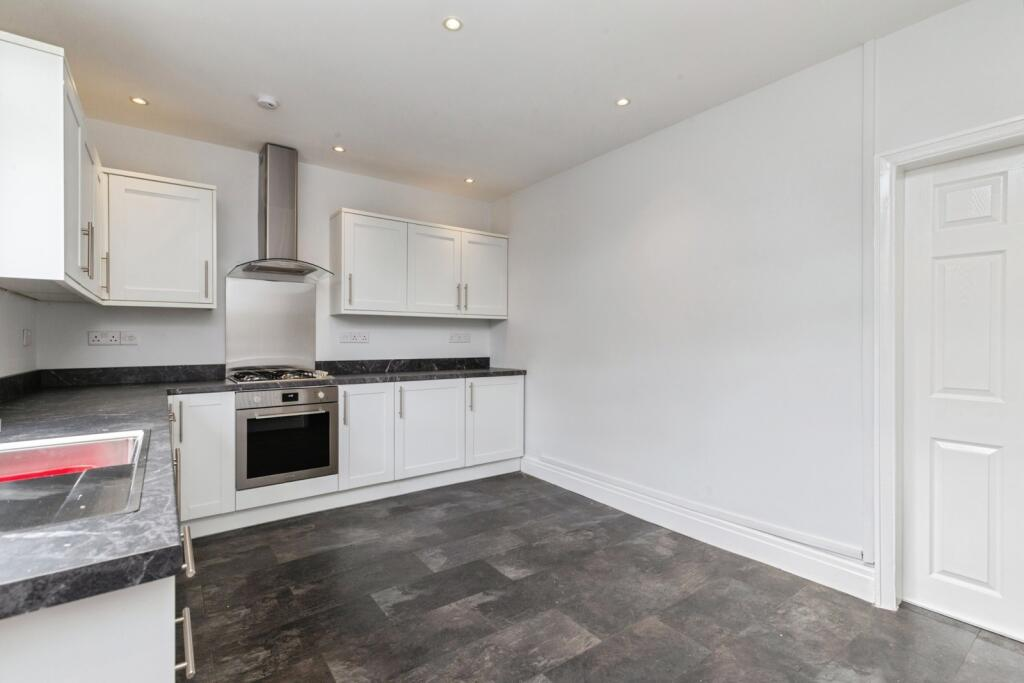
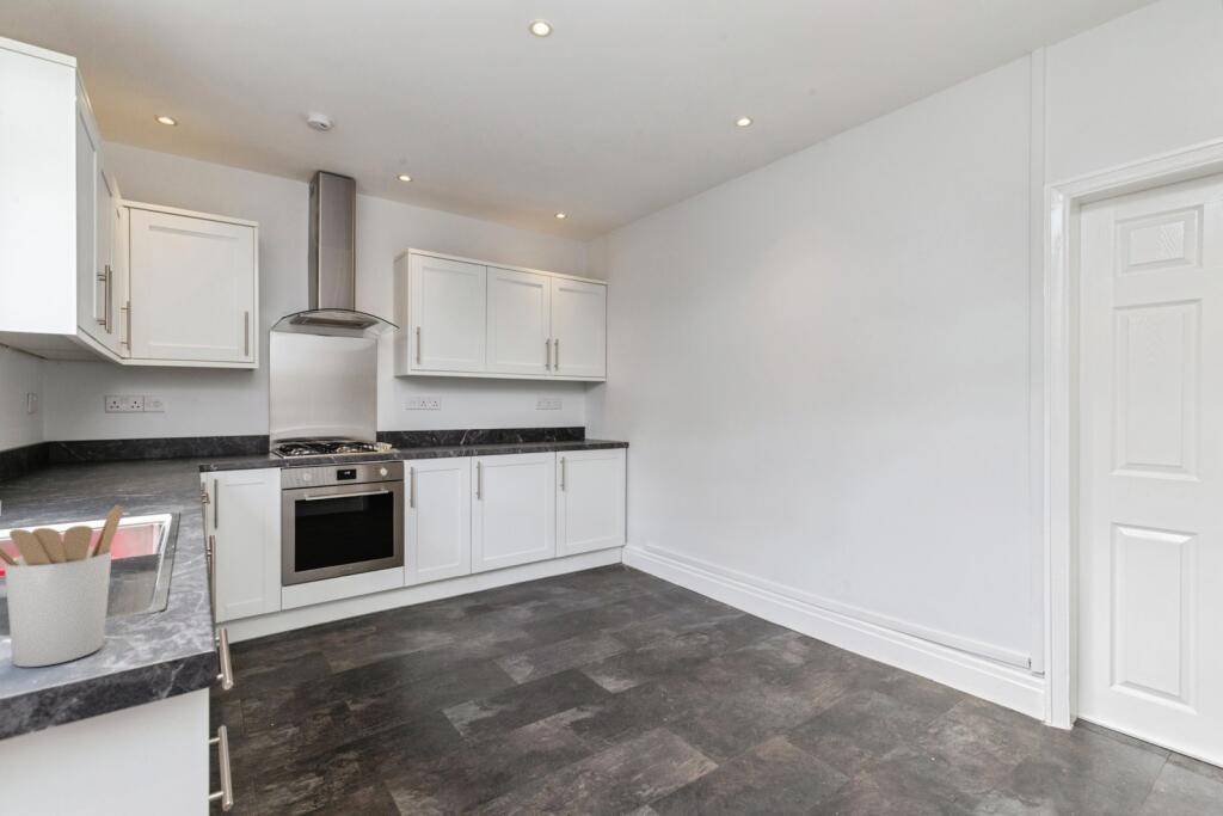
+ utensil holder [0,504,124,668]
